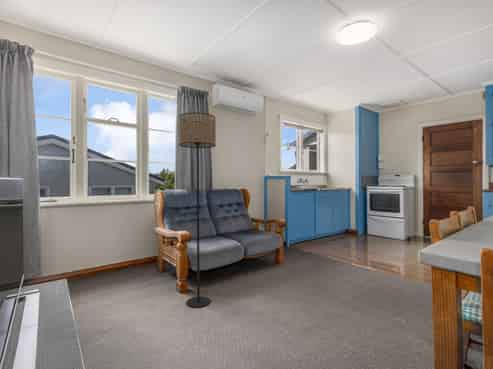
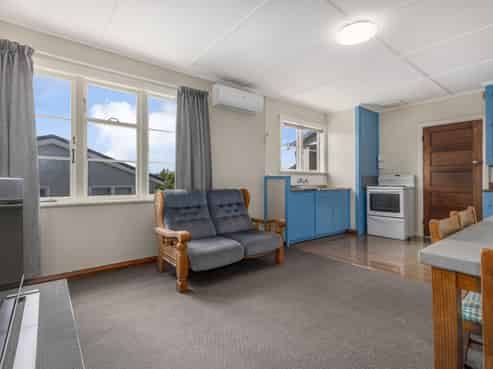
- floor lamp [178,112,217,308]
